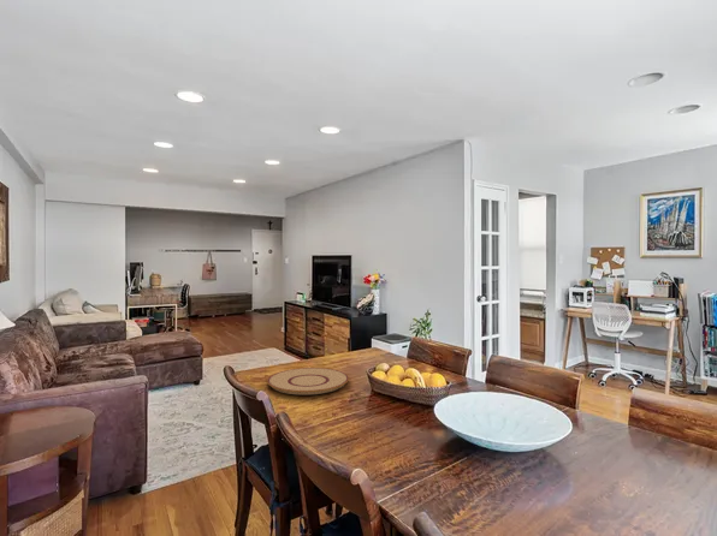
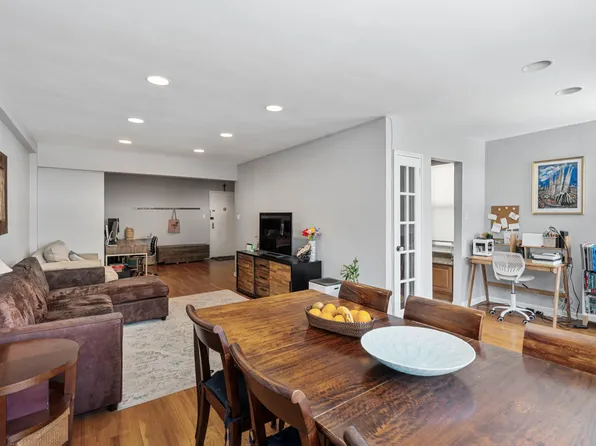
- plate [266,367,350,395]
